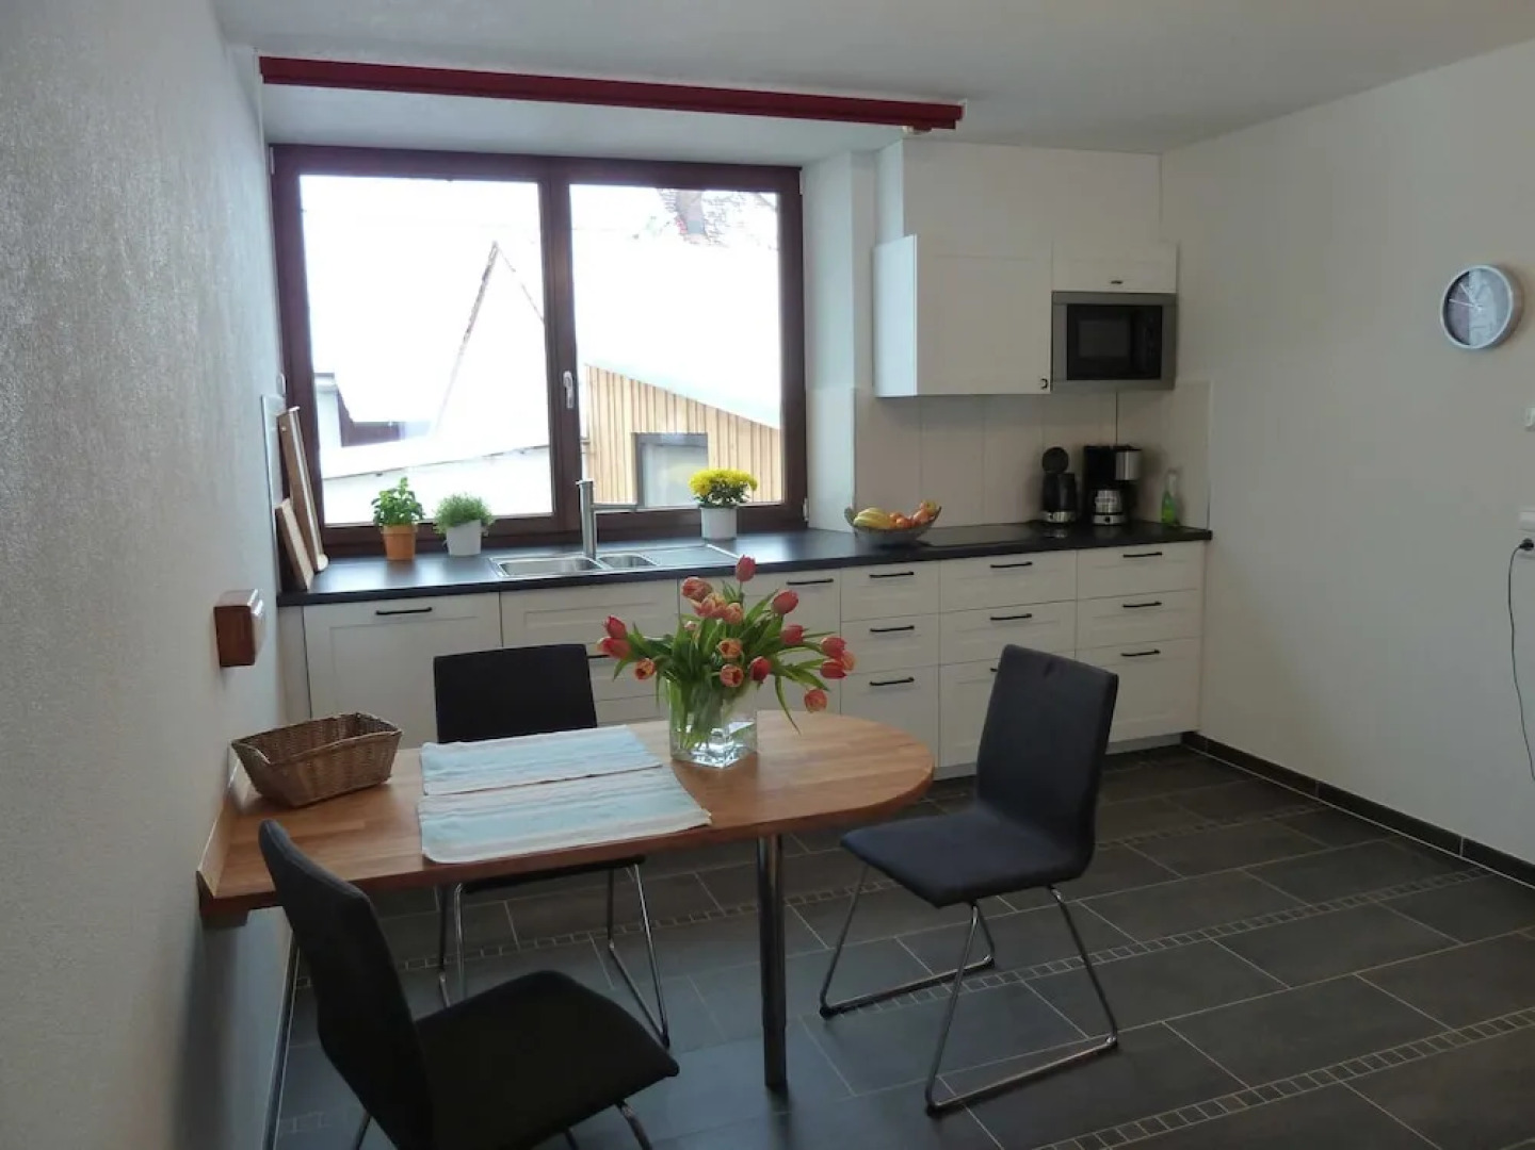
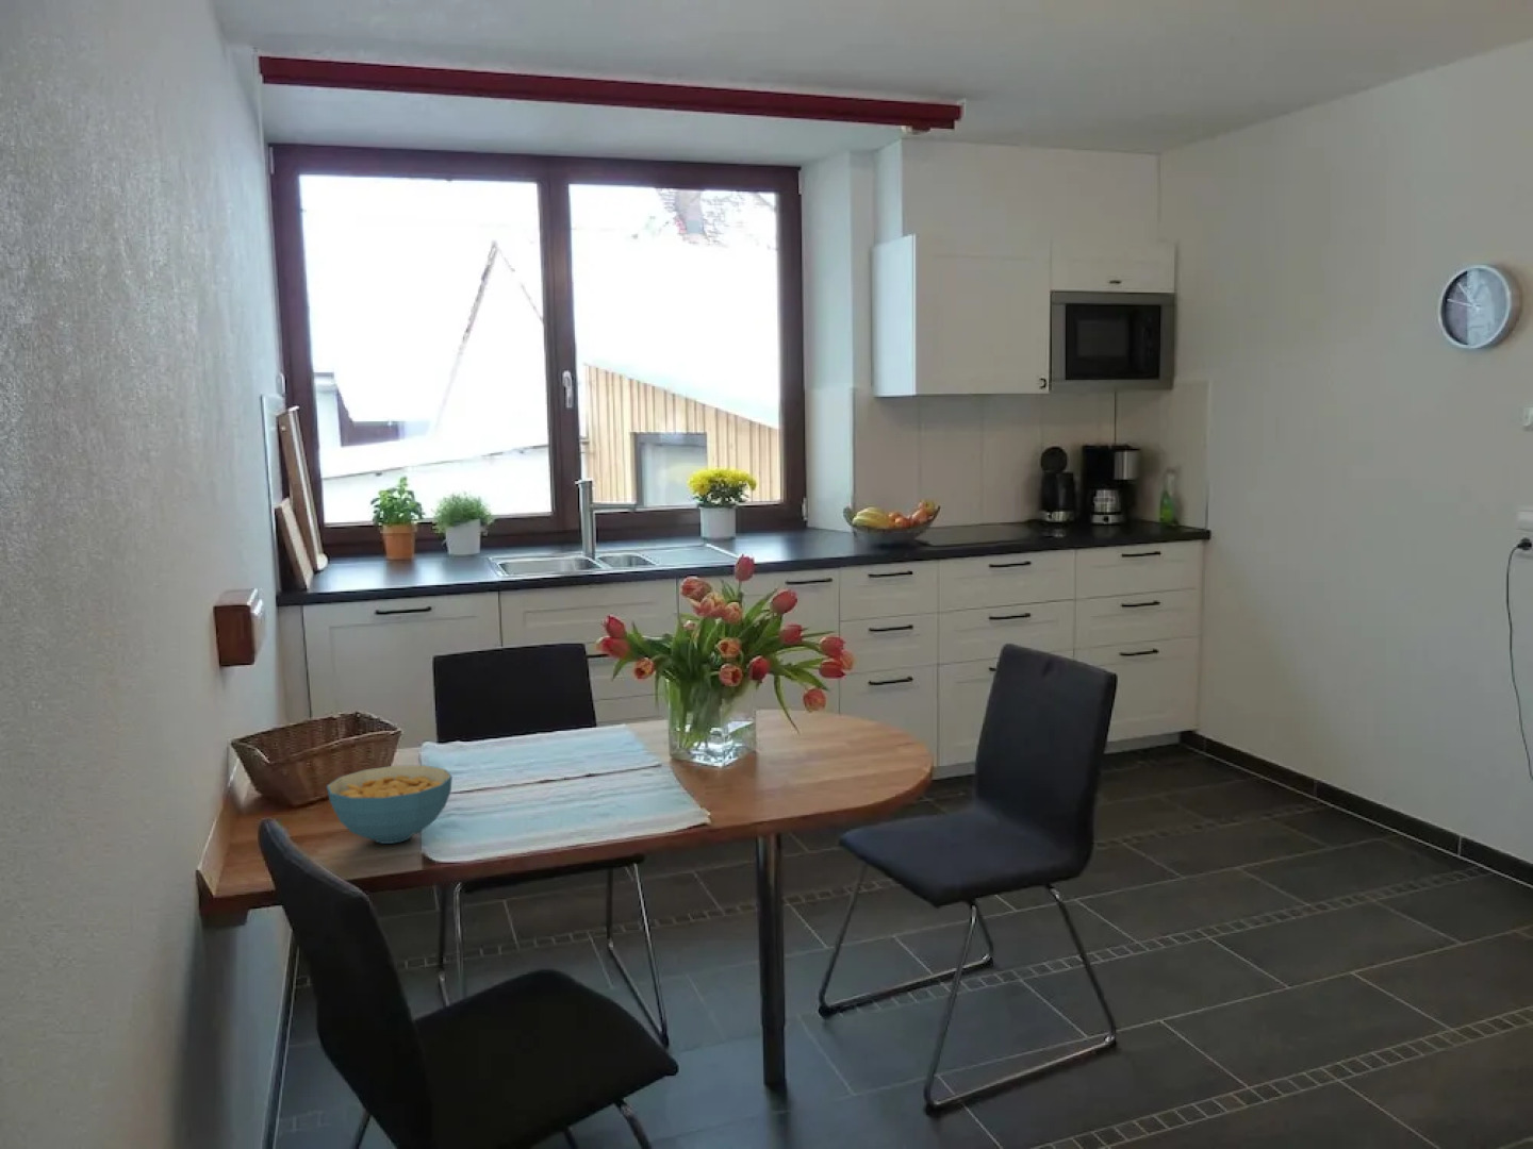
+ cereal bowl [326,764,454,845]
